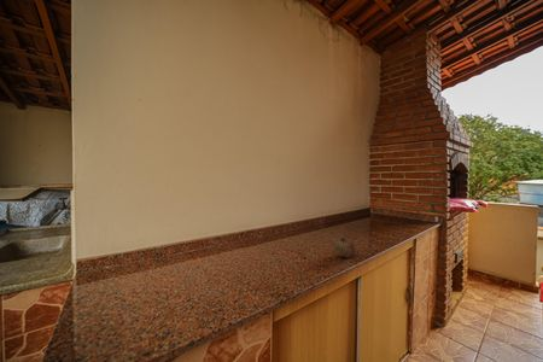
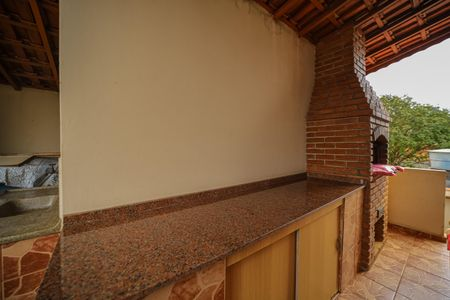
- fruit [333,237,356,258]
